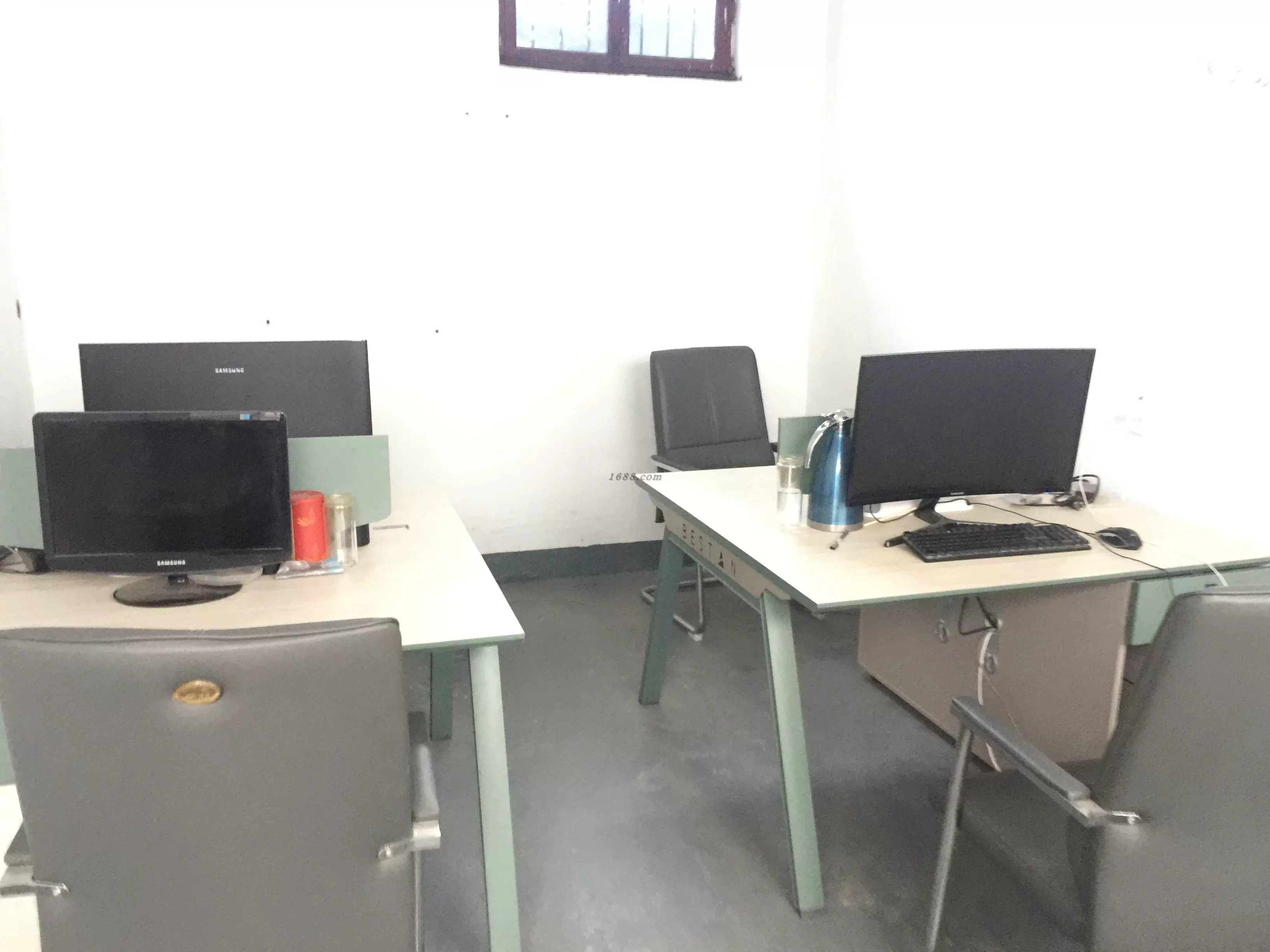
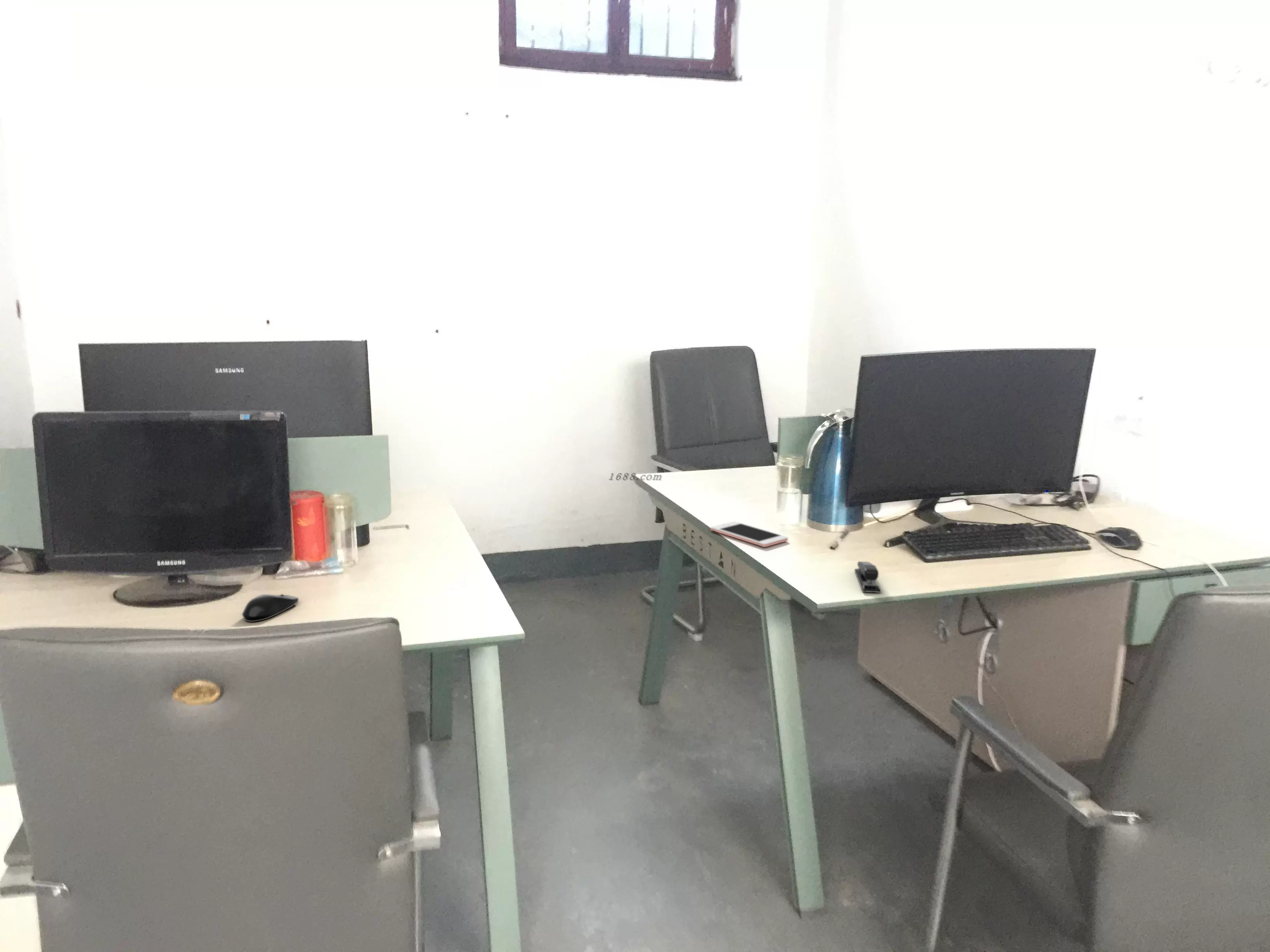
+ computer mouse [242,594,299,622]
+ stapler [854,561,882,593]
+ cell phone [710,521,788,548]
